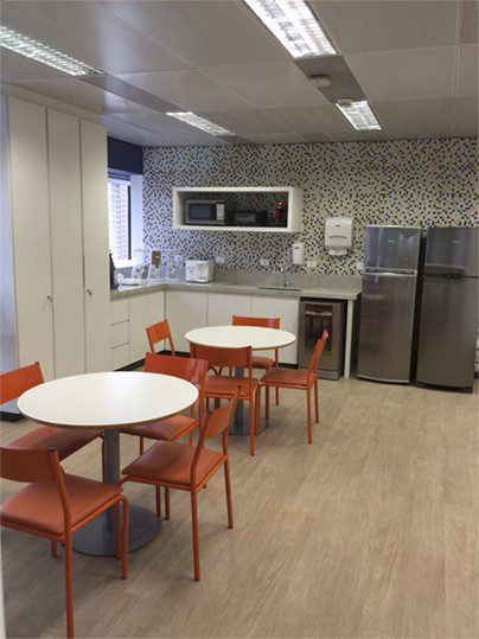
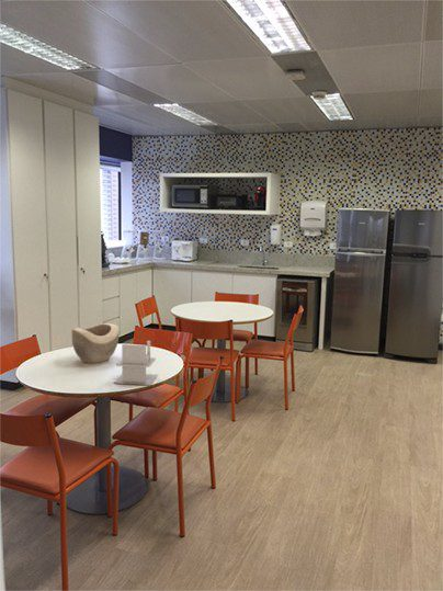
+ decorative bowl [70,322,121,364]
+ napkin holder [113,340,159,386]
